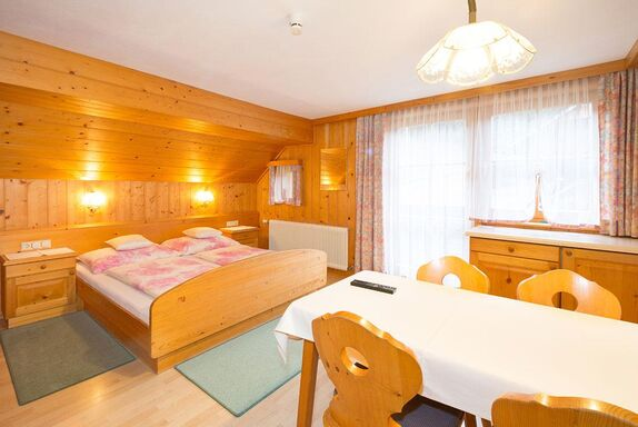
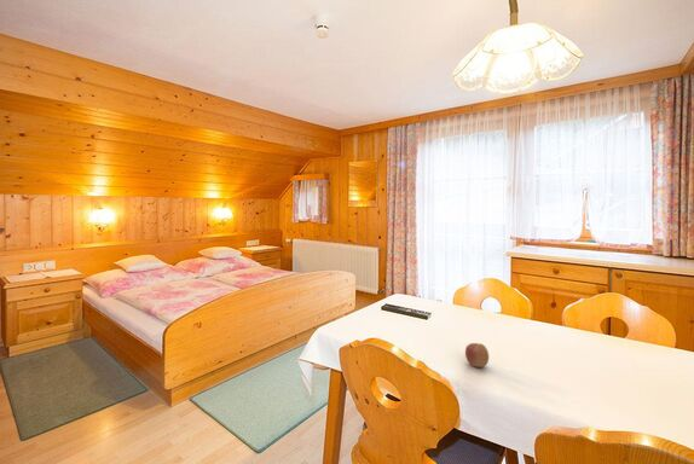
+ apple [464,342,490,369]
